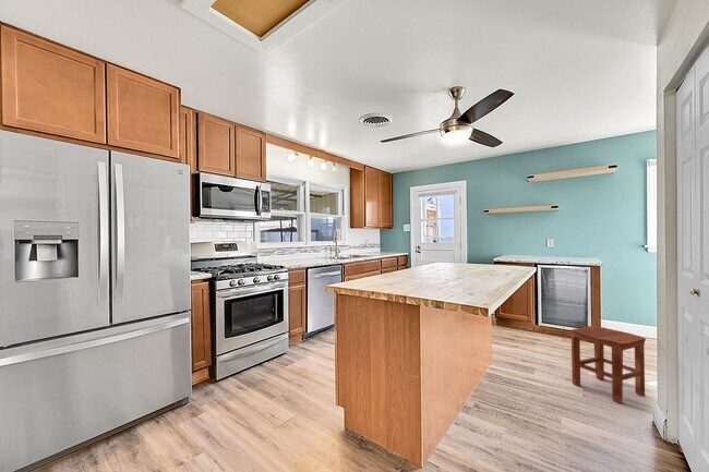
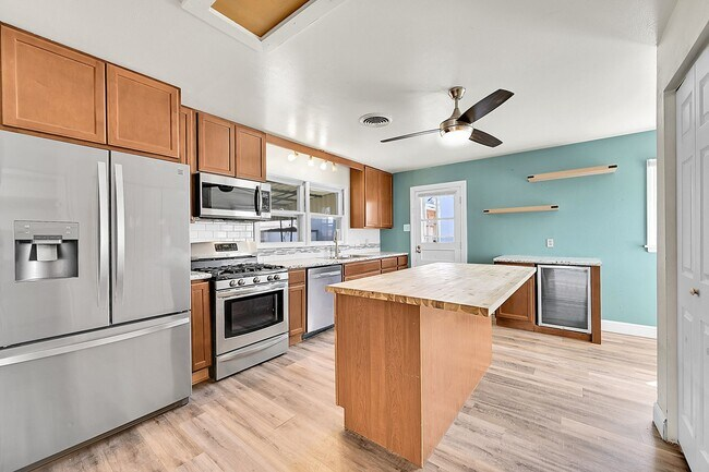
- stool [570,325,647,404]
